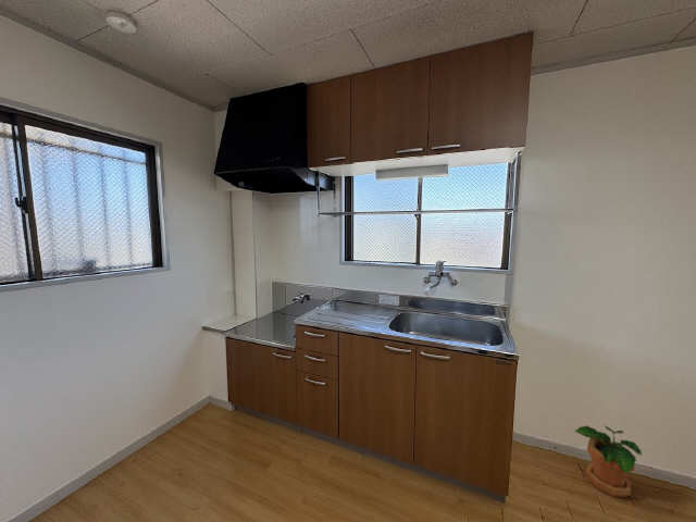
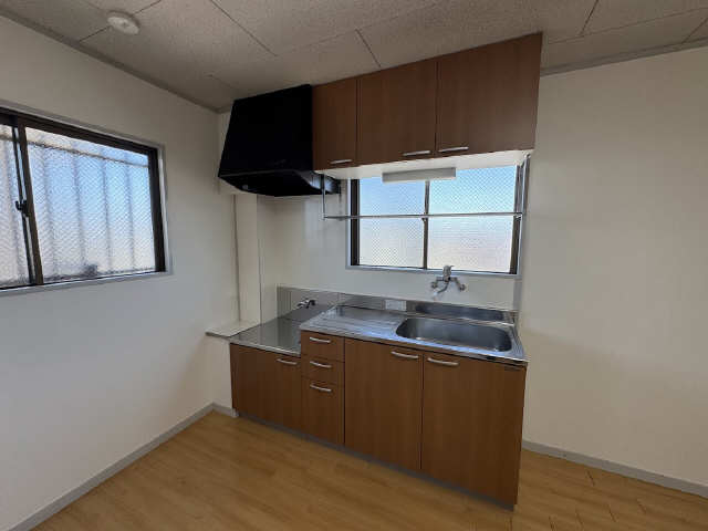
- potted plant [573,424,643,498]
